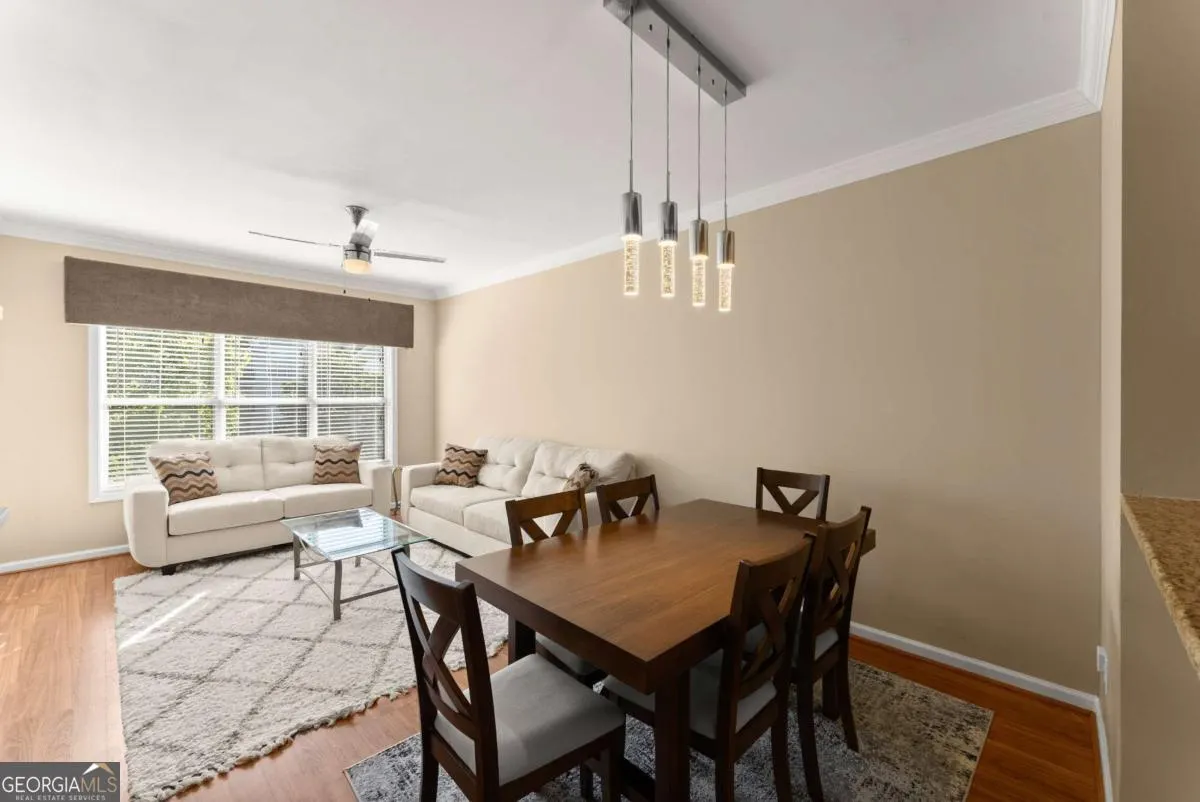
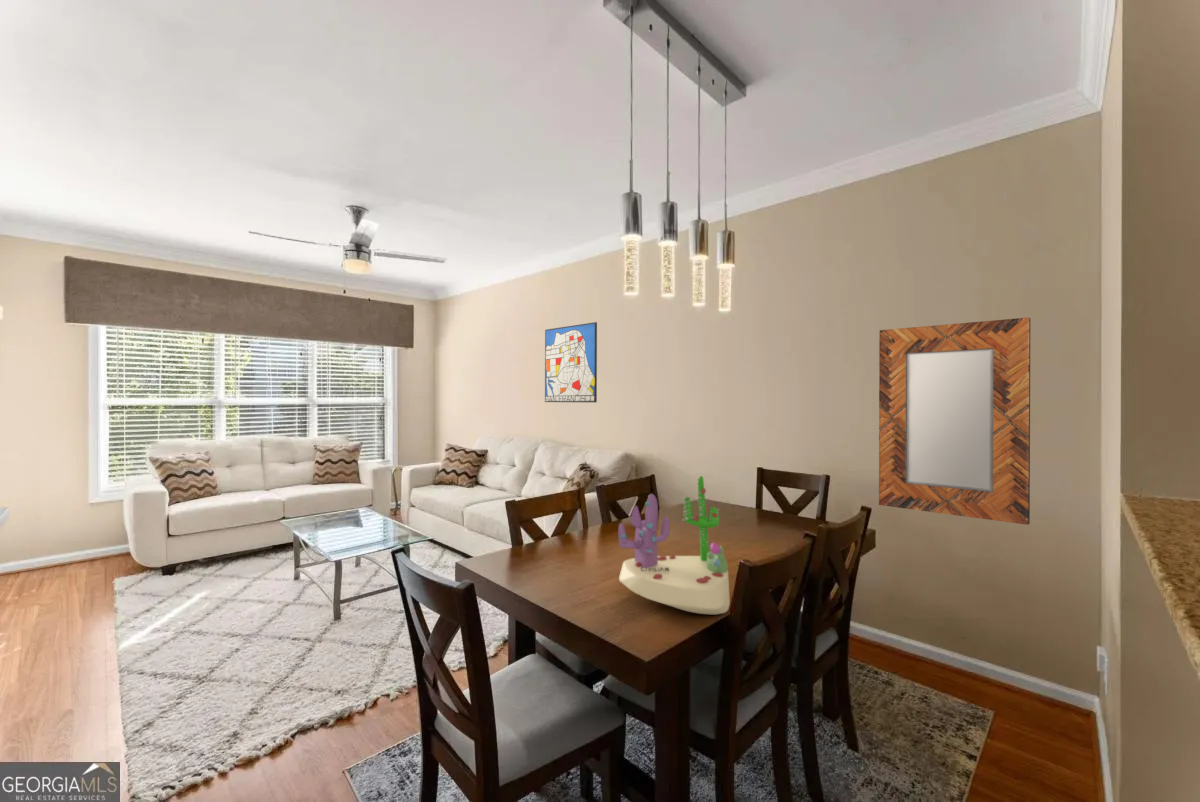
+ home mirror [878,316,1031,526]
+ succulent planter [617,475,731,615]
+ wall art [544,321,598,403]
